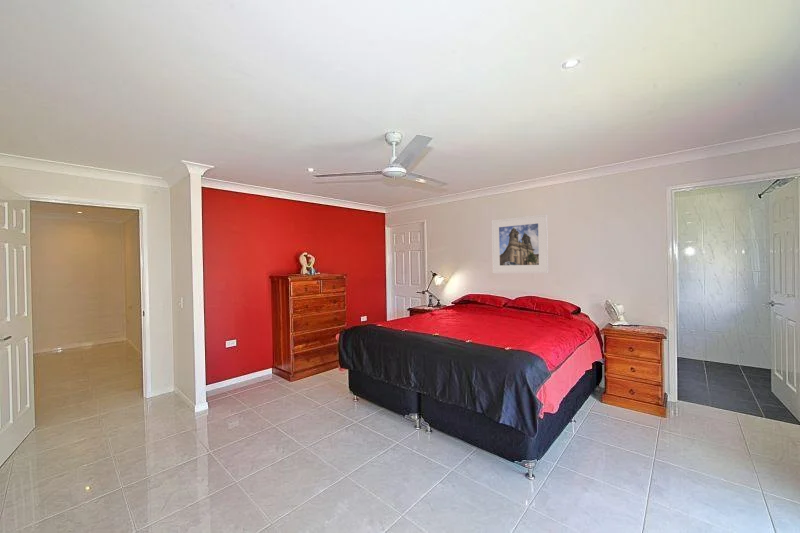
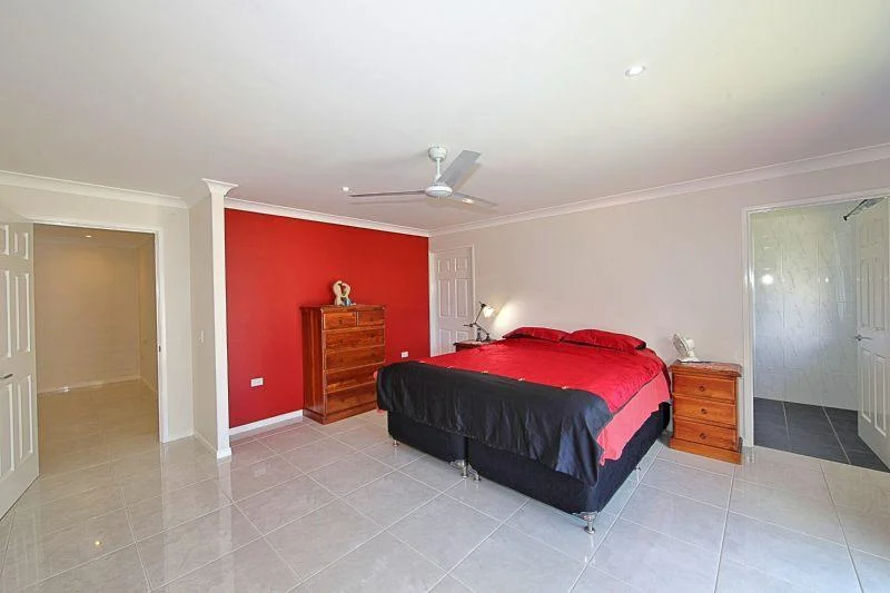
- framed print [491,213,549,274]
